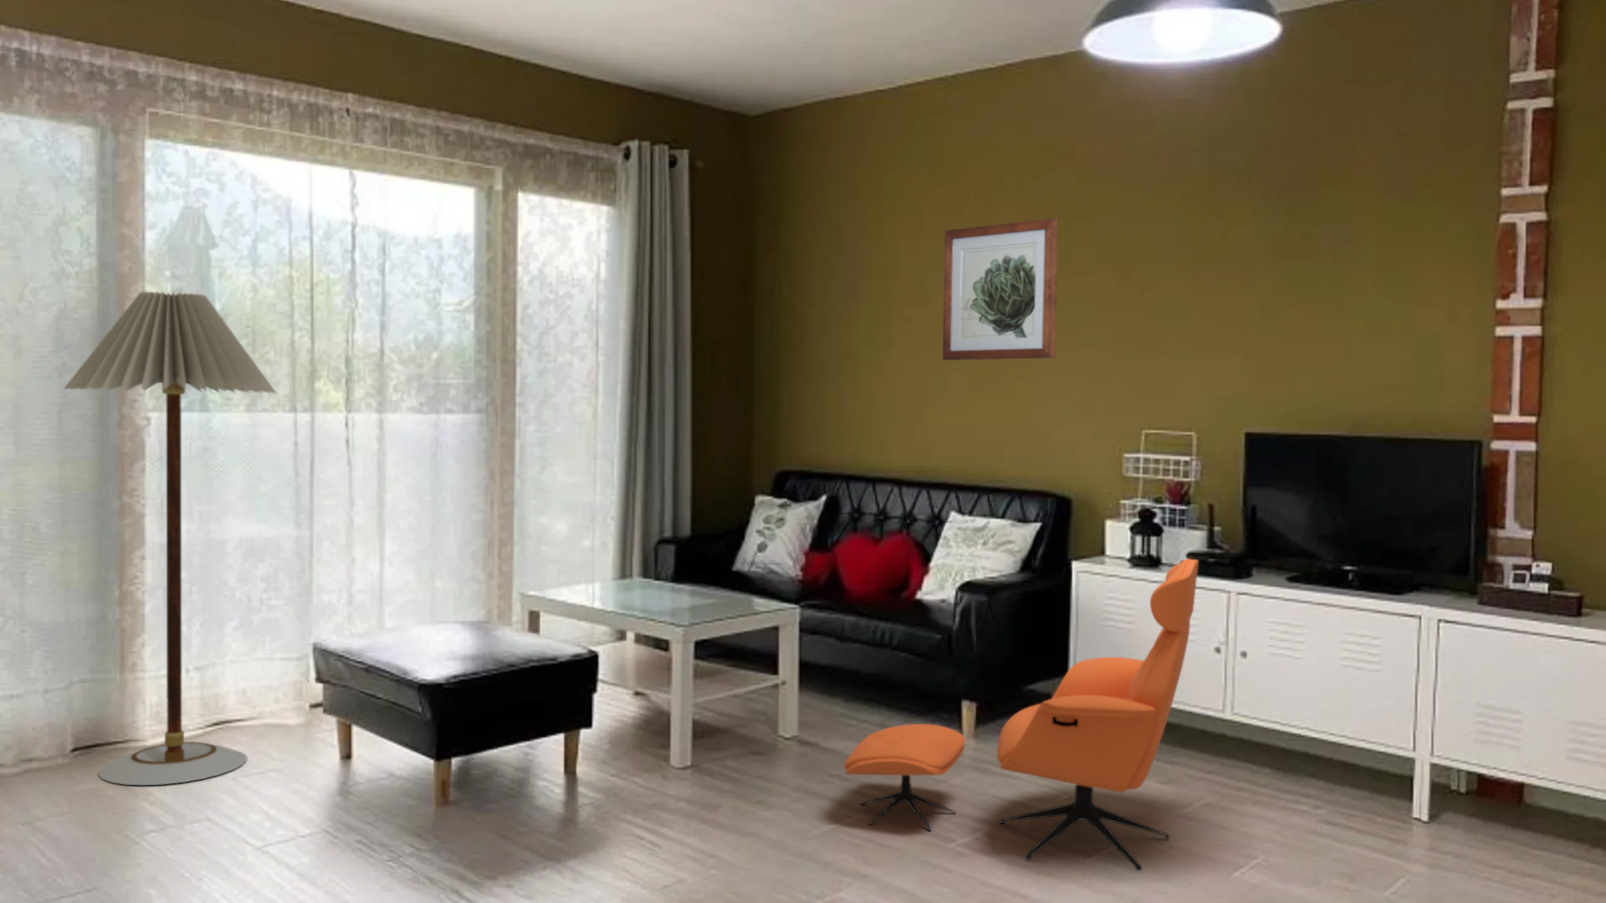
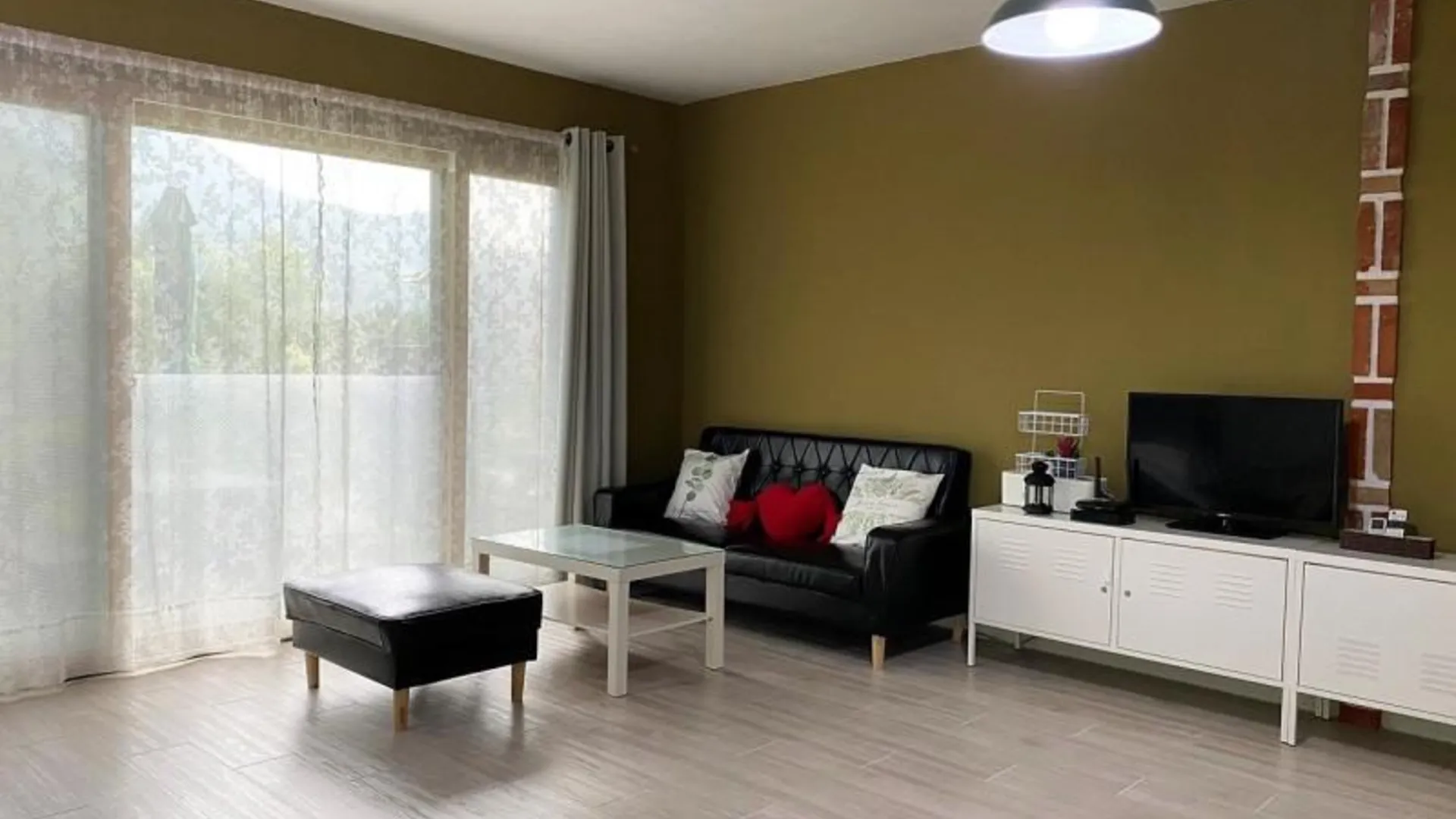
- armchair [843,558,1199,871]
- wall art [942,217,1059,362]
- floor lamp [62,290,277,786]
